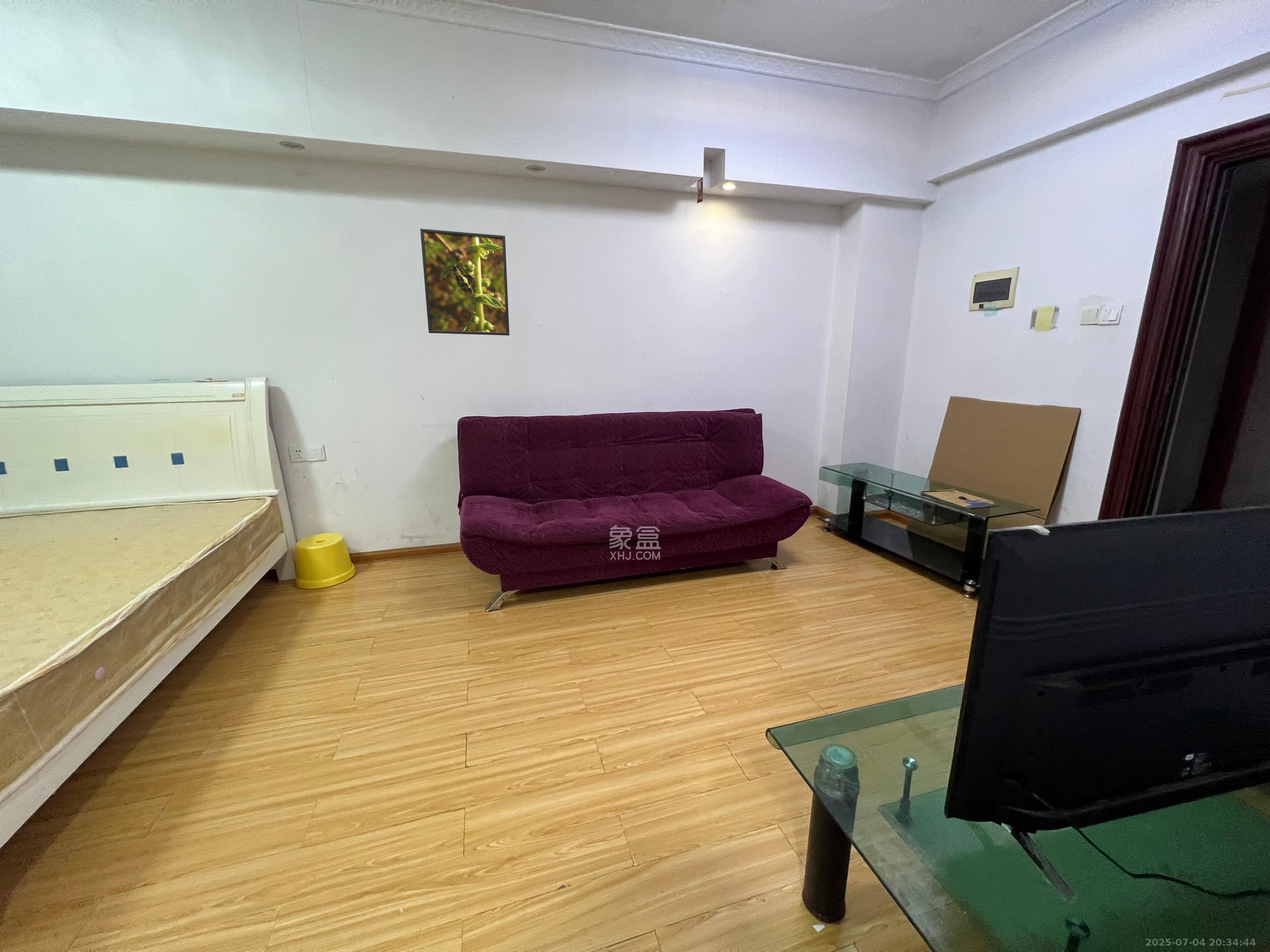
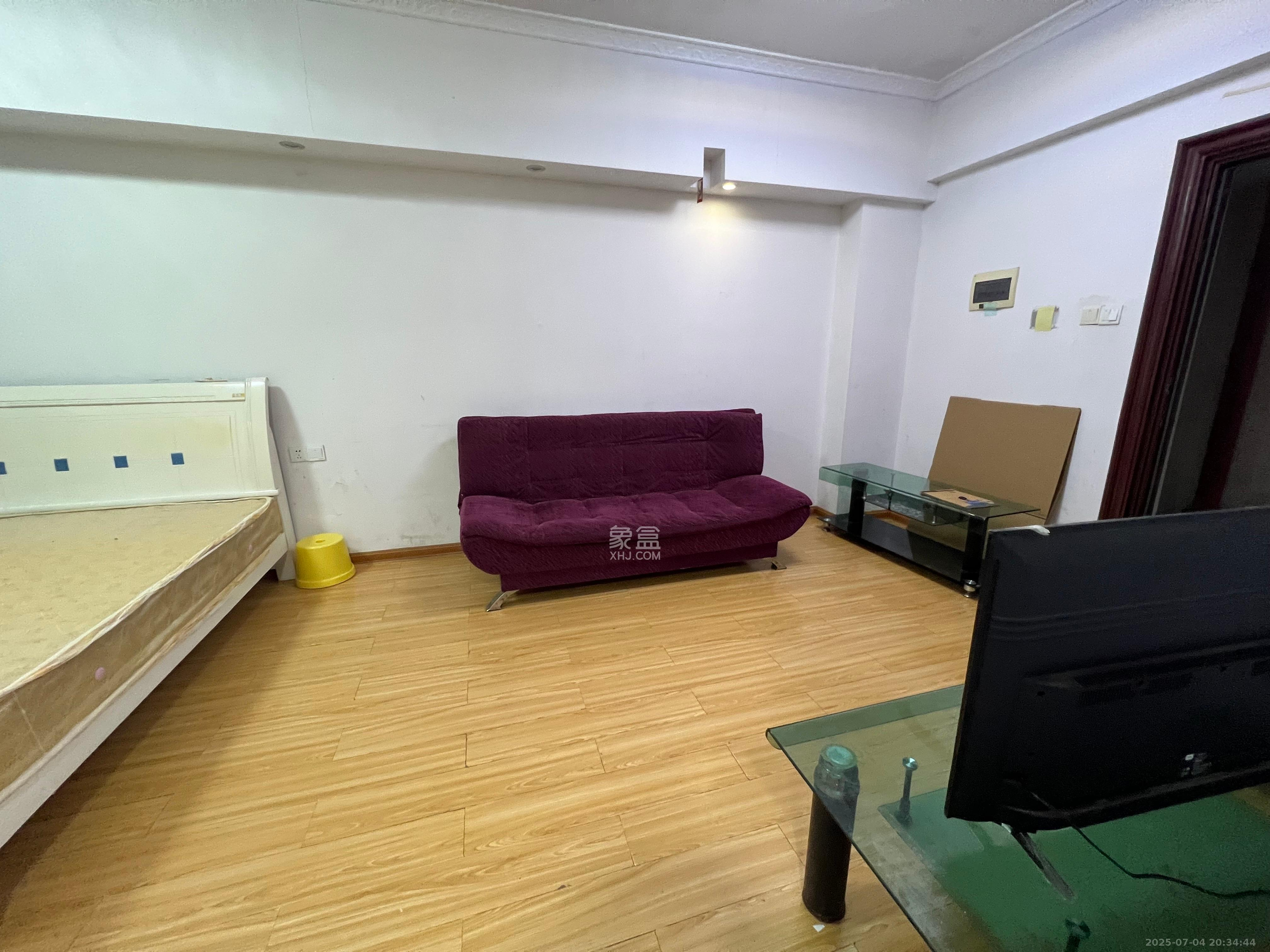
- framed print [420,228,510,336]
